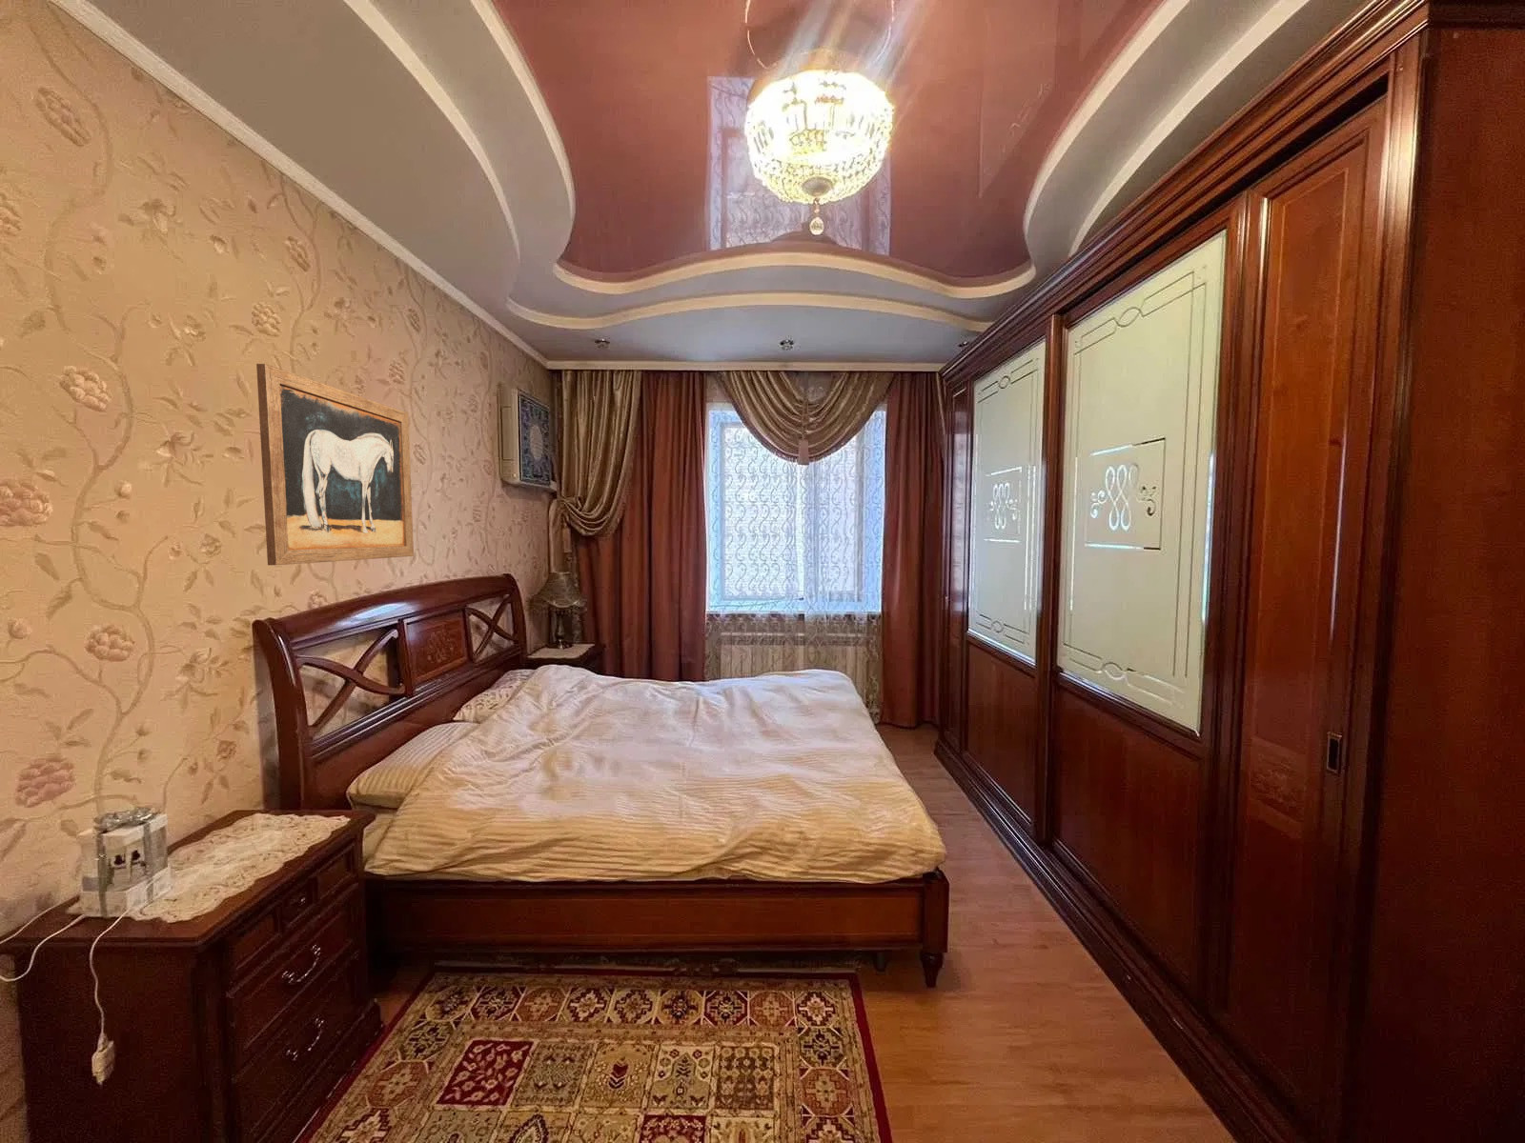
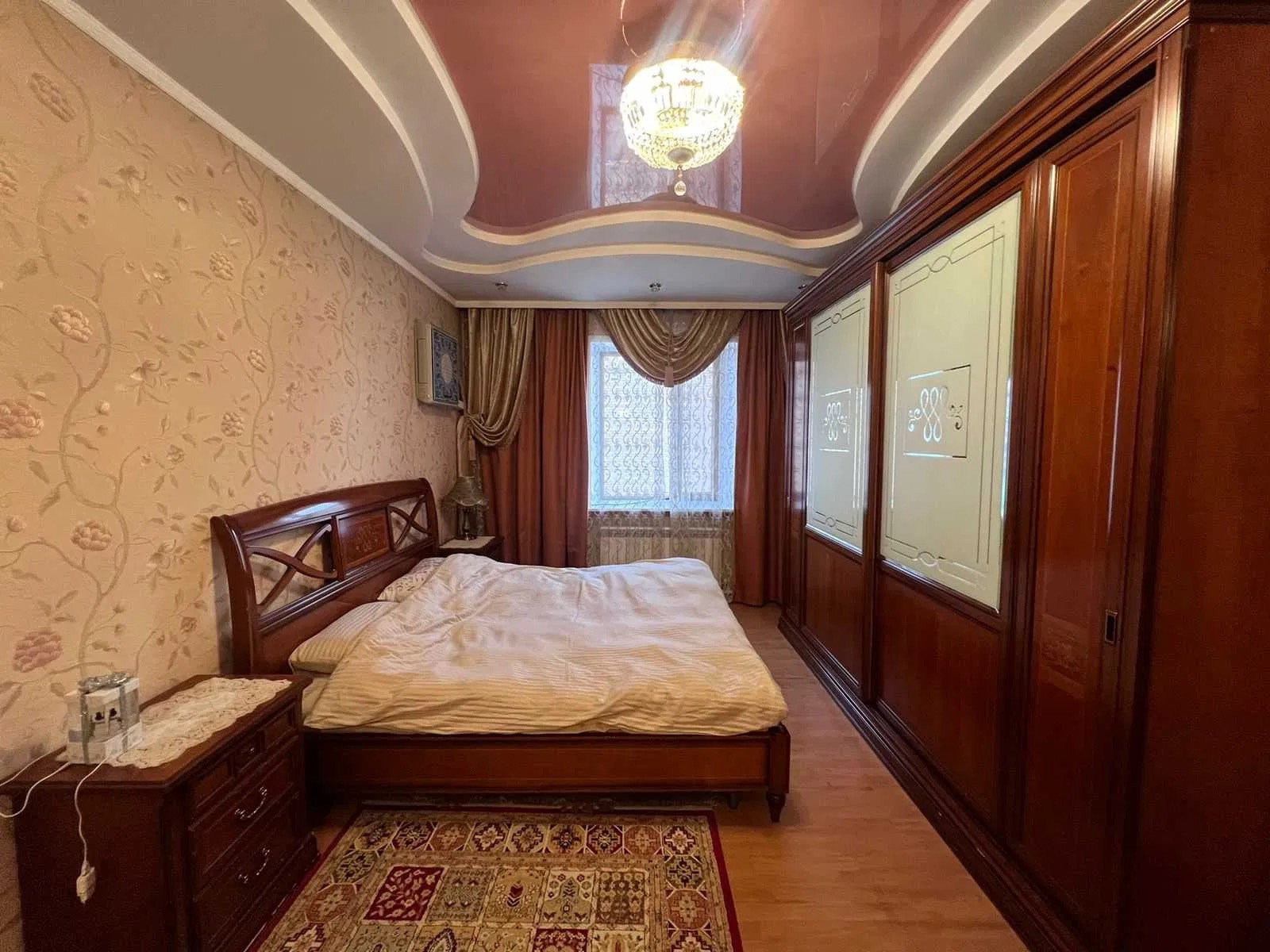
- wall art [256,363,414,565]
